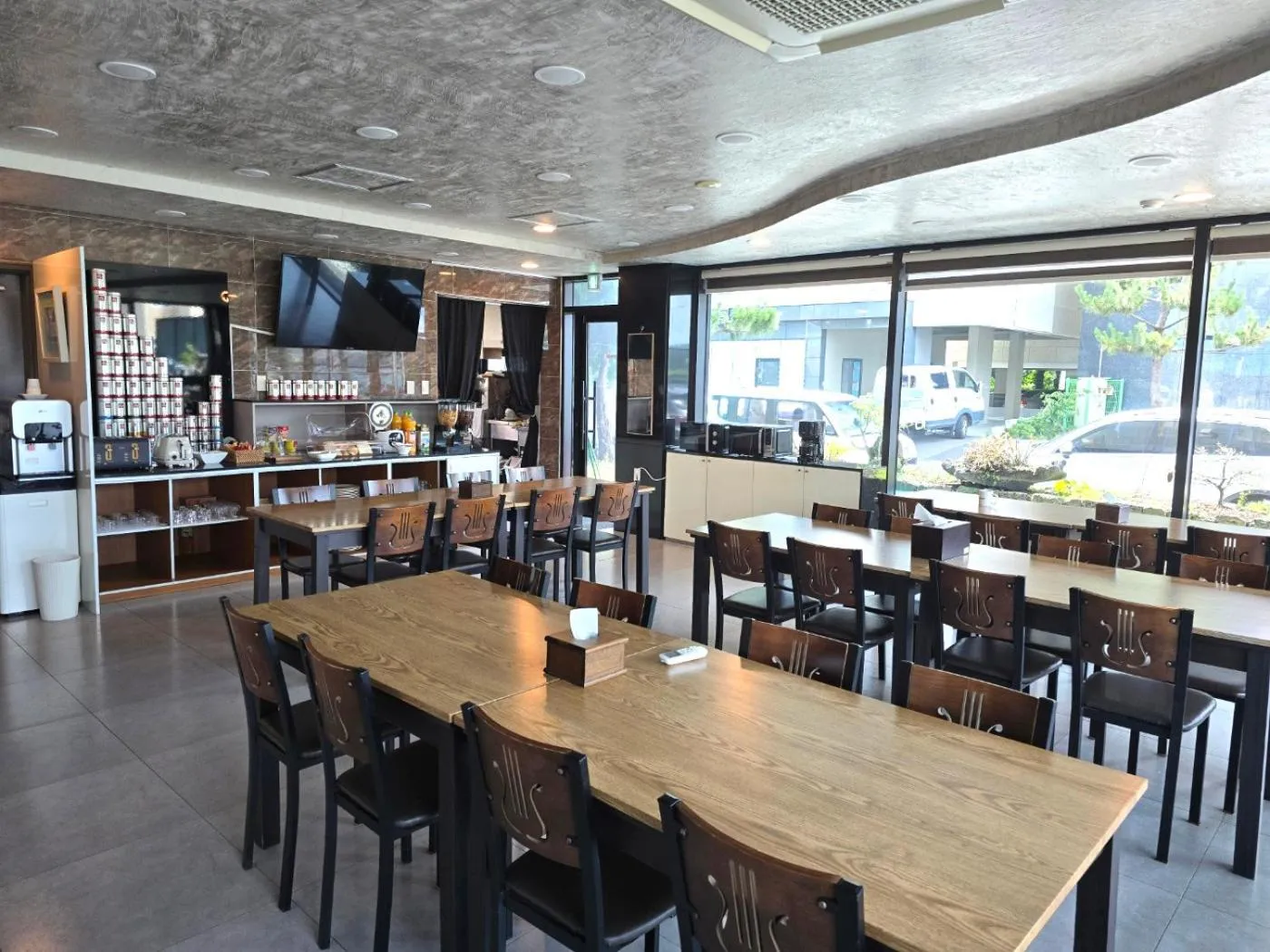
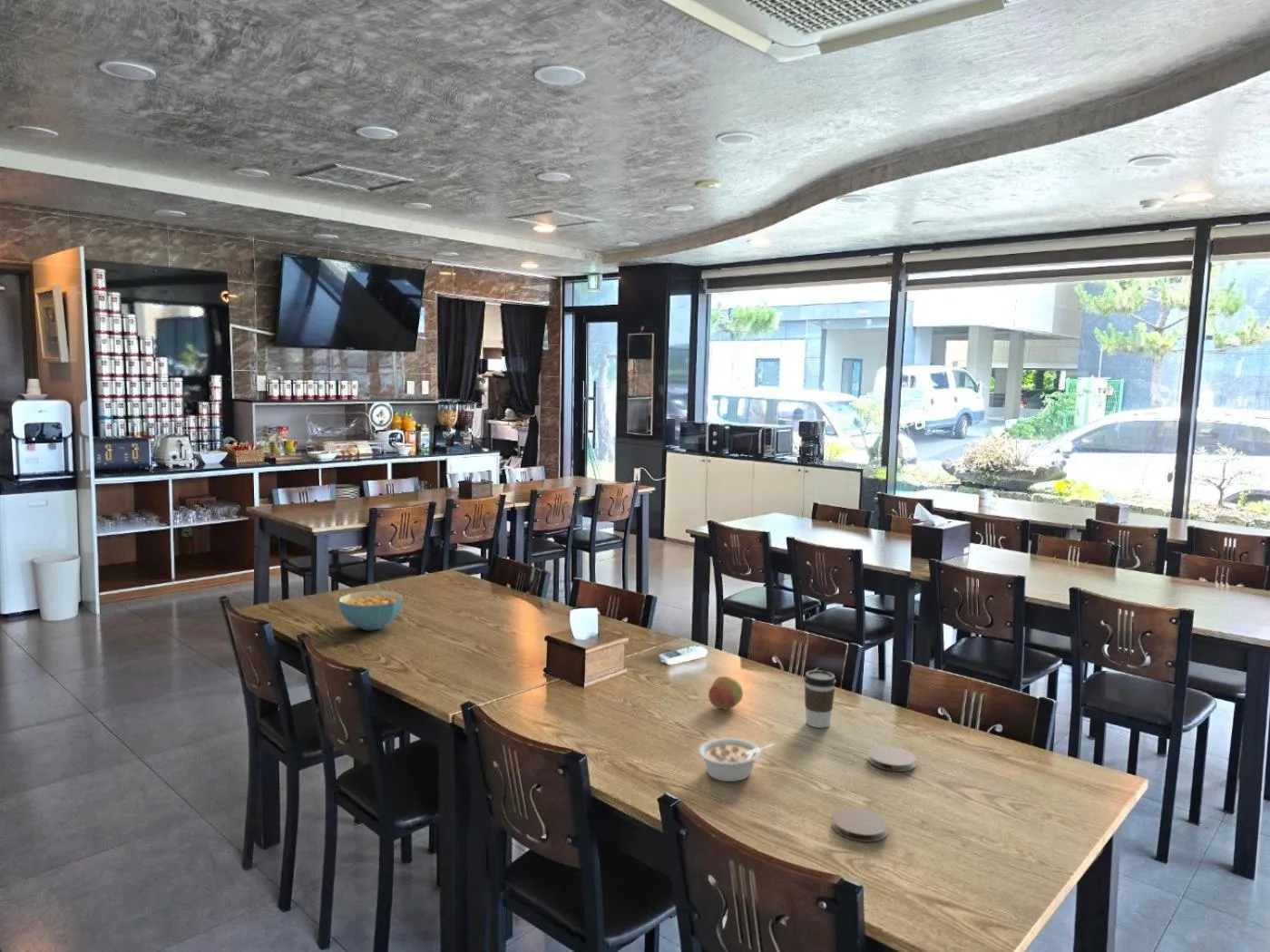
+ fruit [708,675,744,710]
+ legume [698,737,775,782]
+ coaster [831,807,889,843]
+ coffee cup [803,669,837,729]
+ coaster [866,745,916,772]
+ cereal bowl [337,590,404,631]
